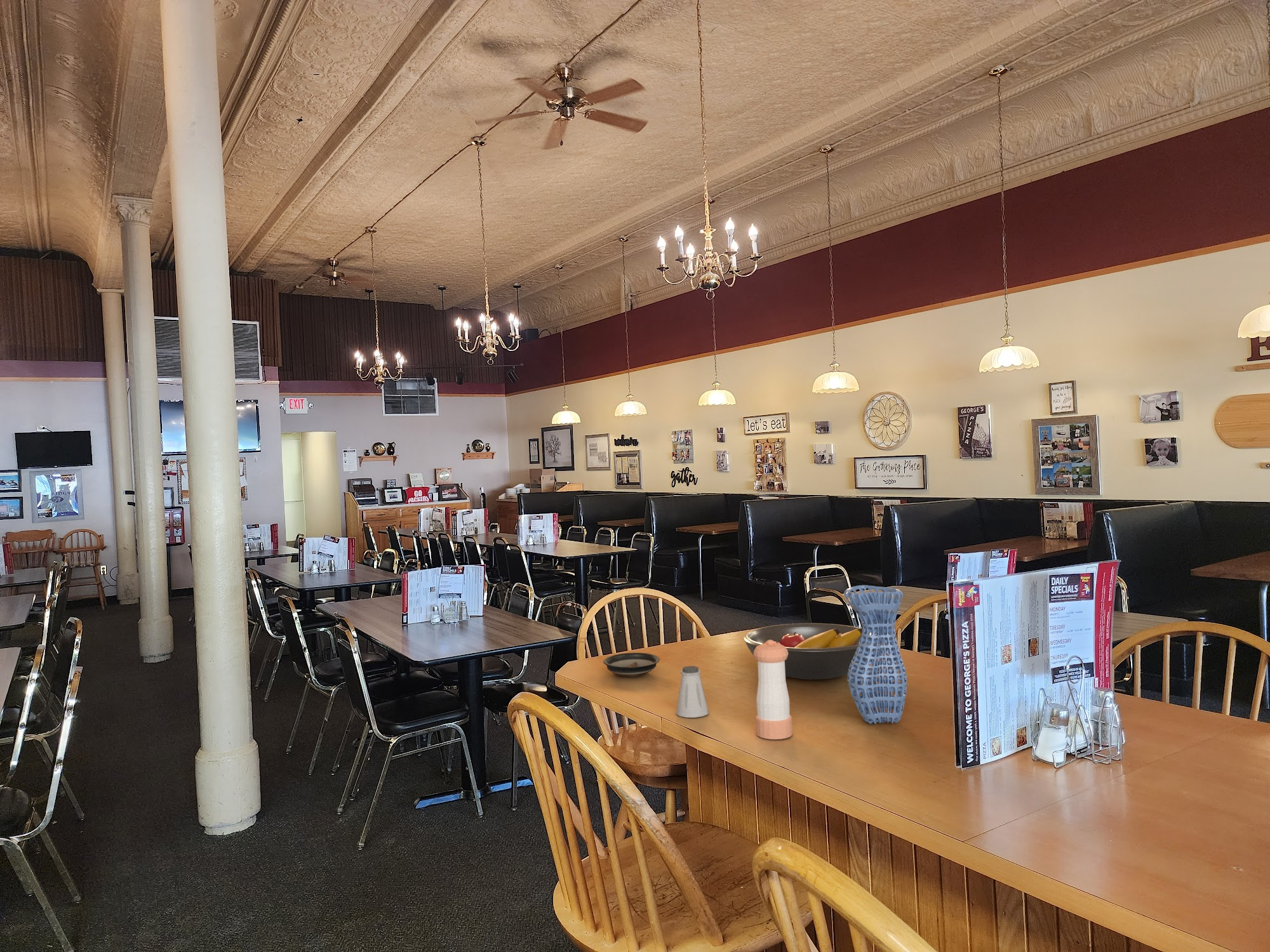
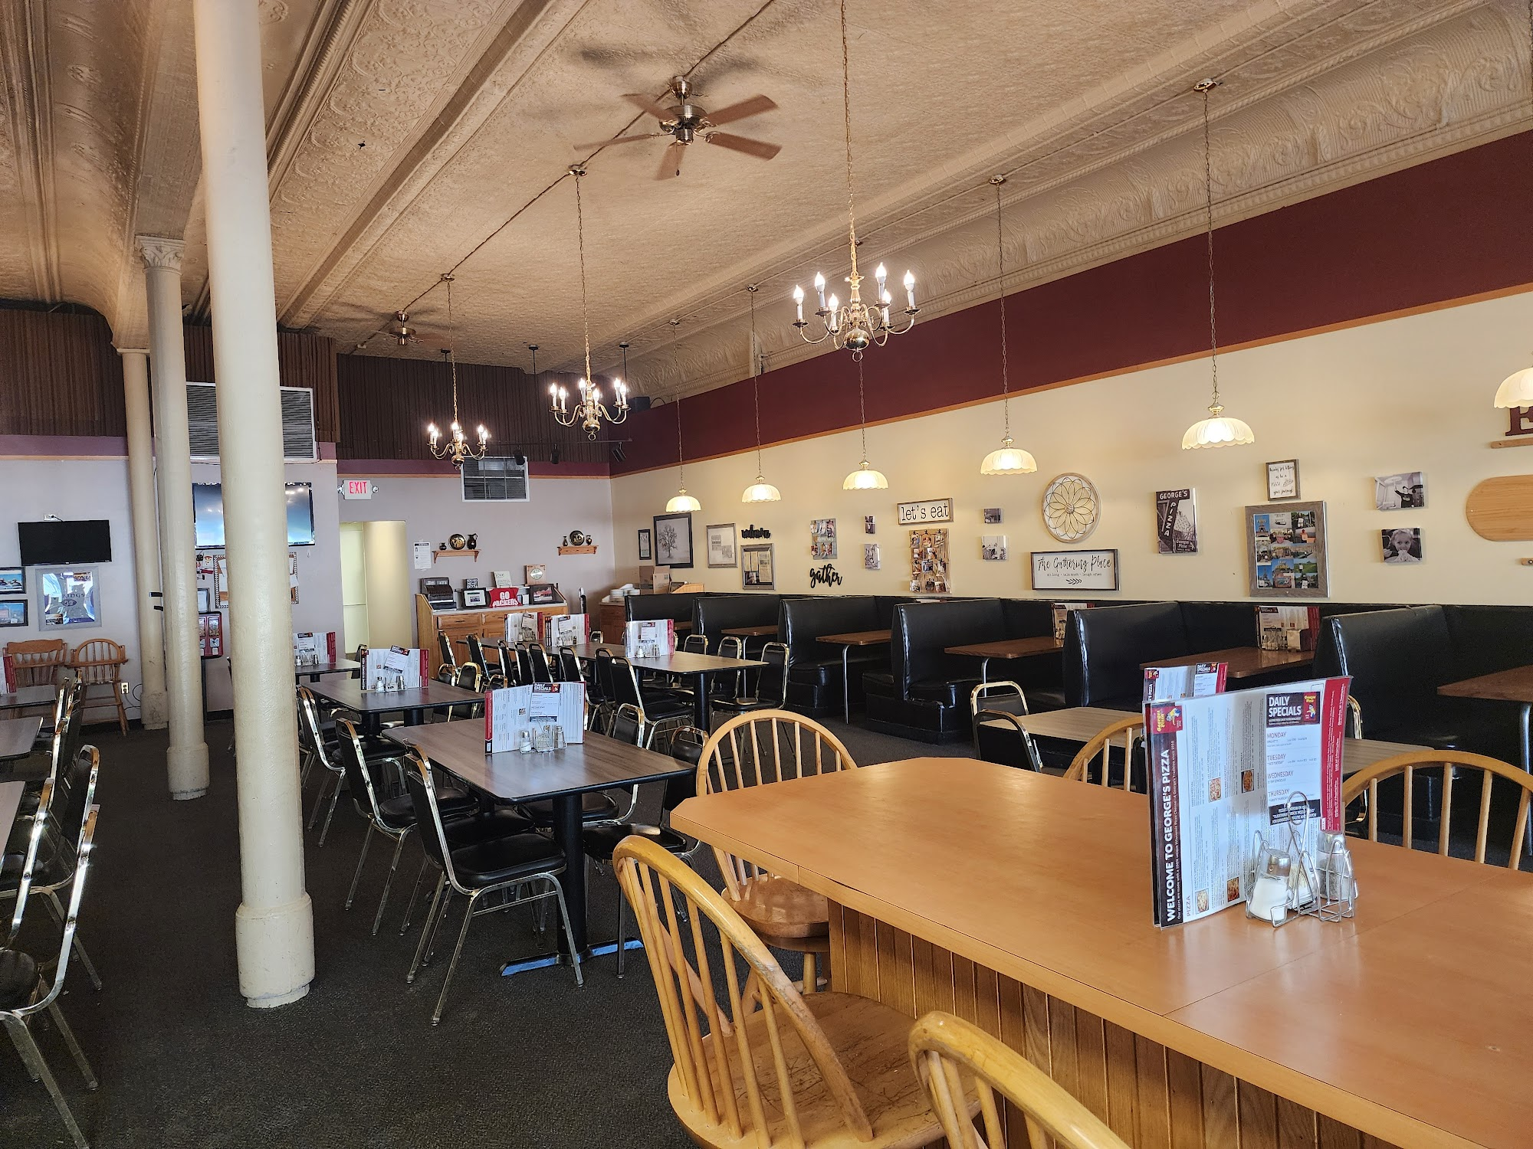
- saltshaker [676,665,709,718]
- pepper shaker [752,640,793,740]
- vase [843,585,907,725]
- fruit bowl [742,623,876,680]
- saucer [603,652,660,677]
